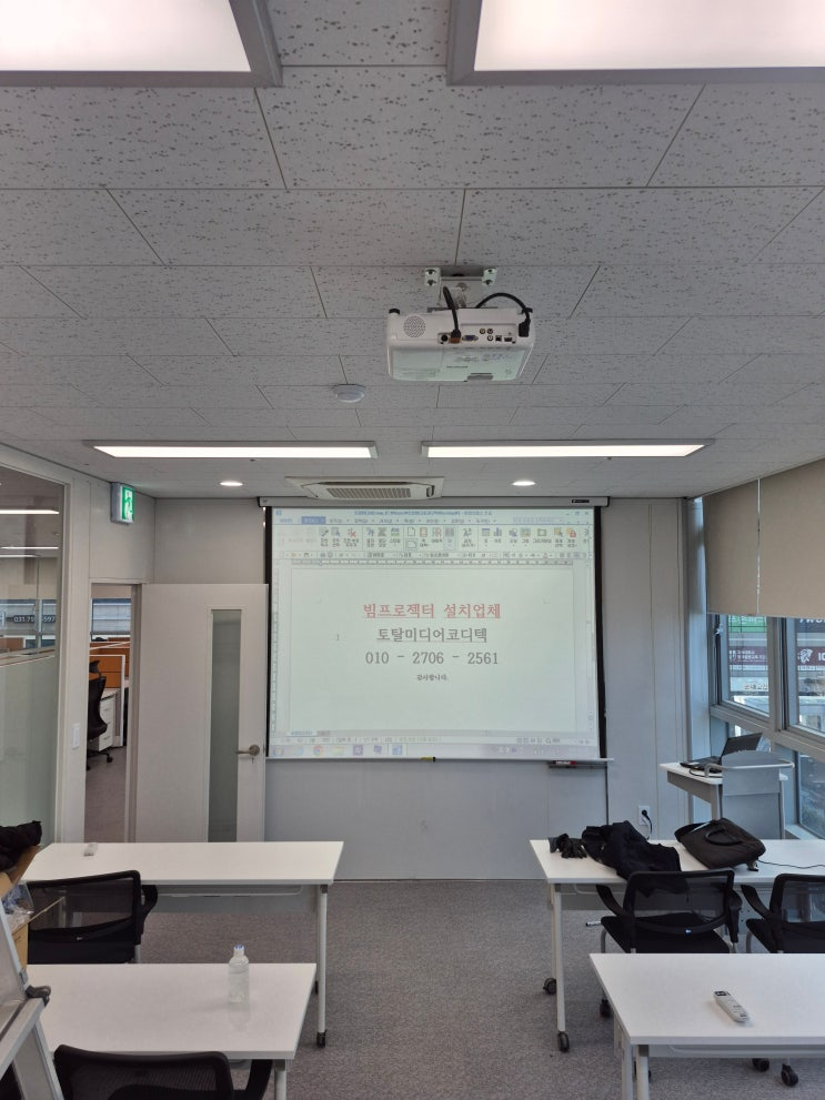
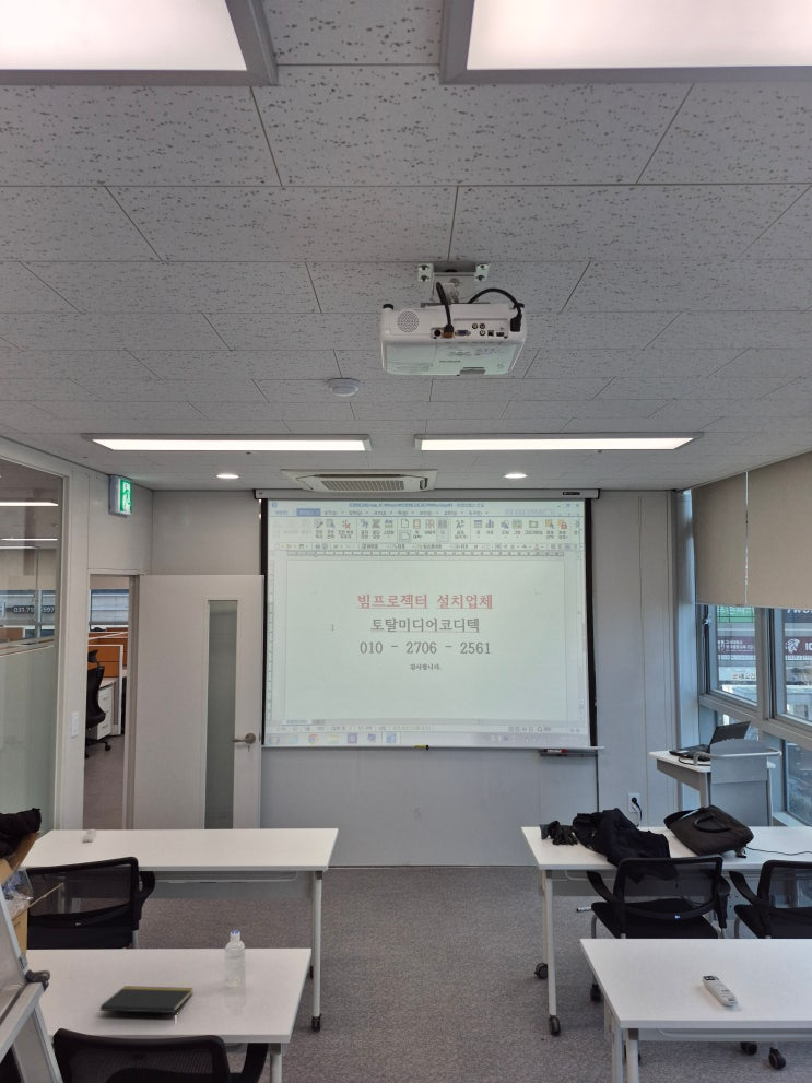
+ notepad [99,985,195,1014]
